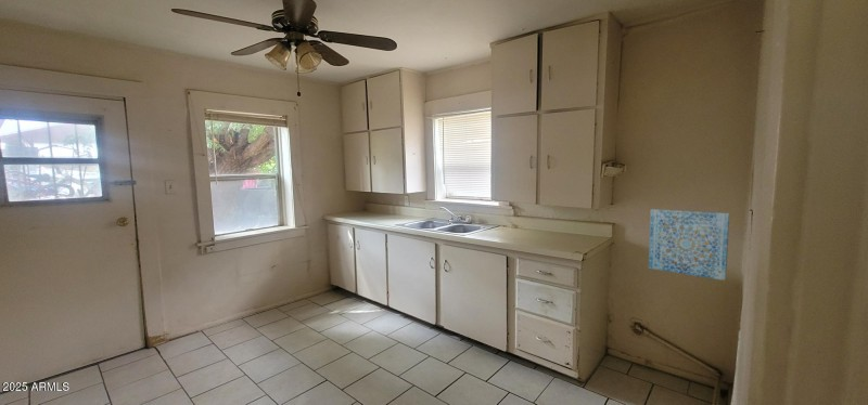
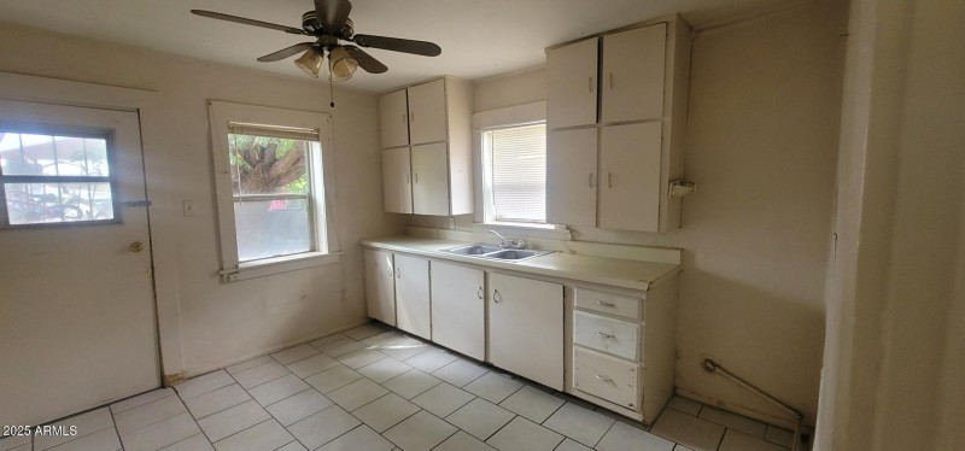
- wall art [648,208,730,282]
